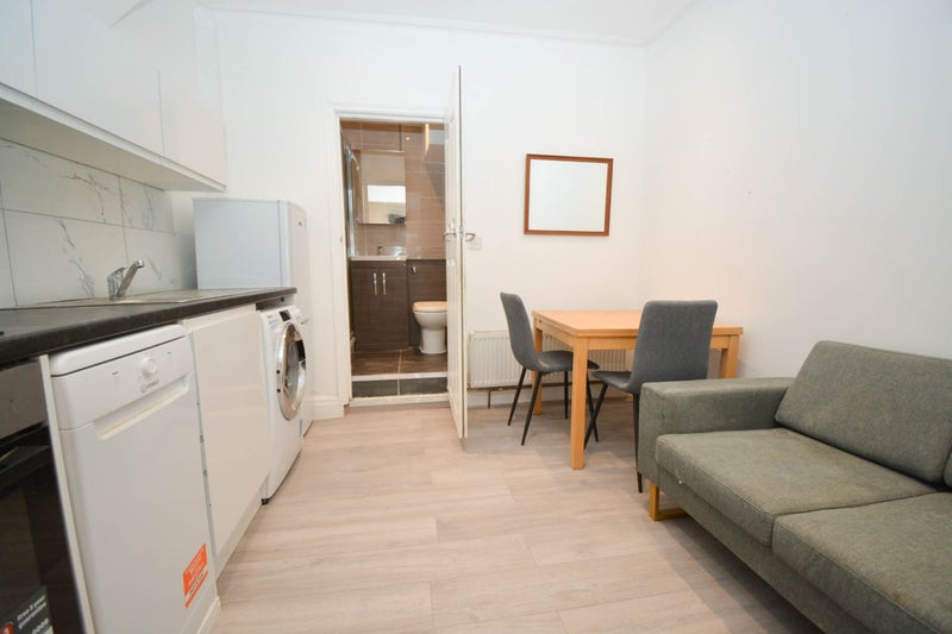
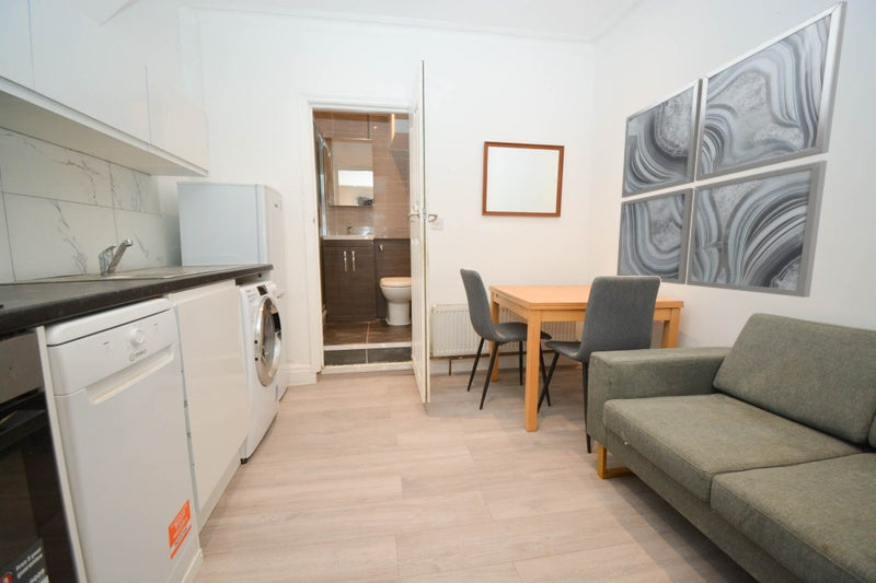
+ wall art [615,0,849,299]
